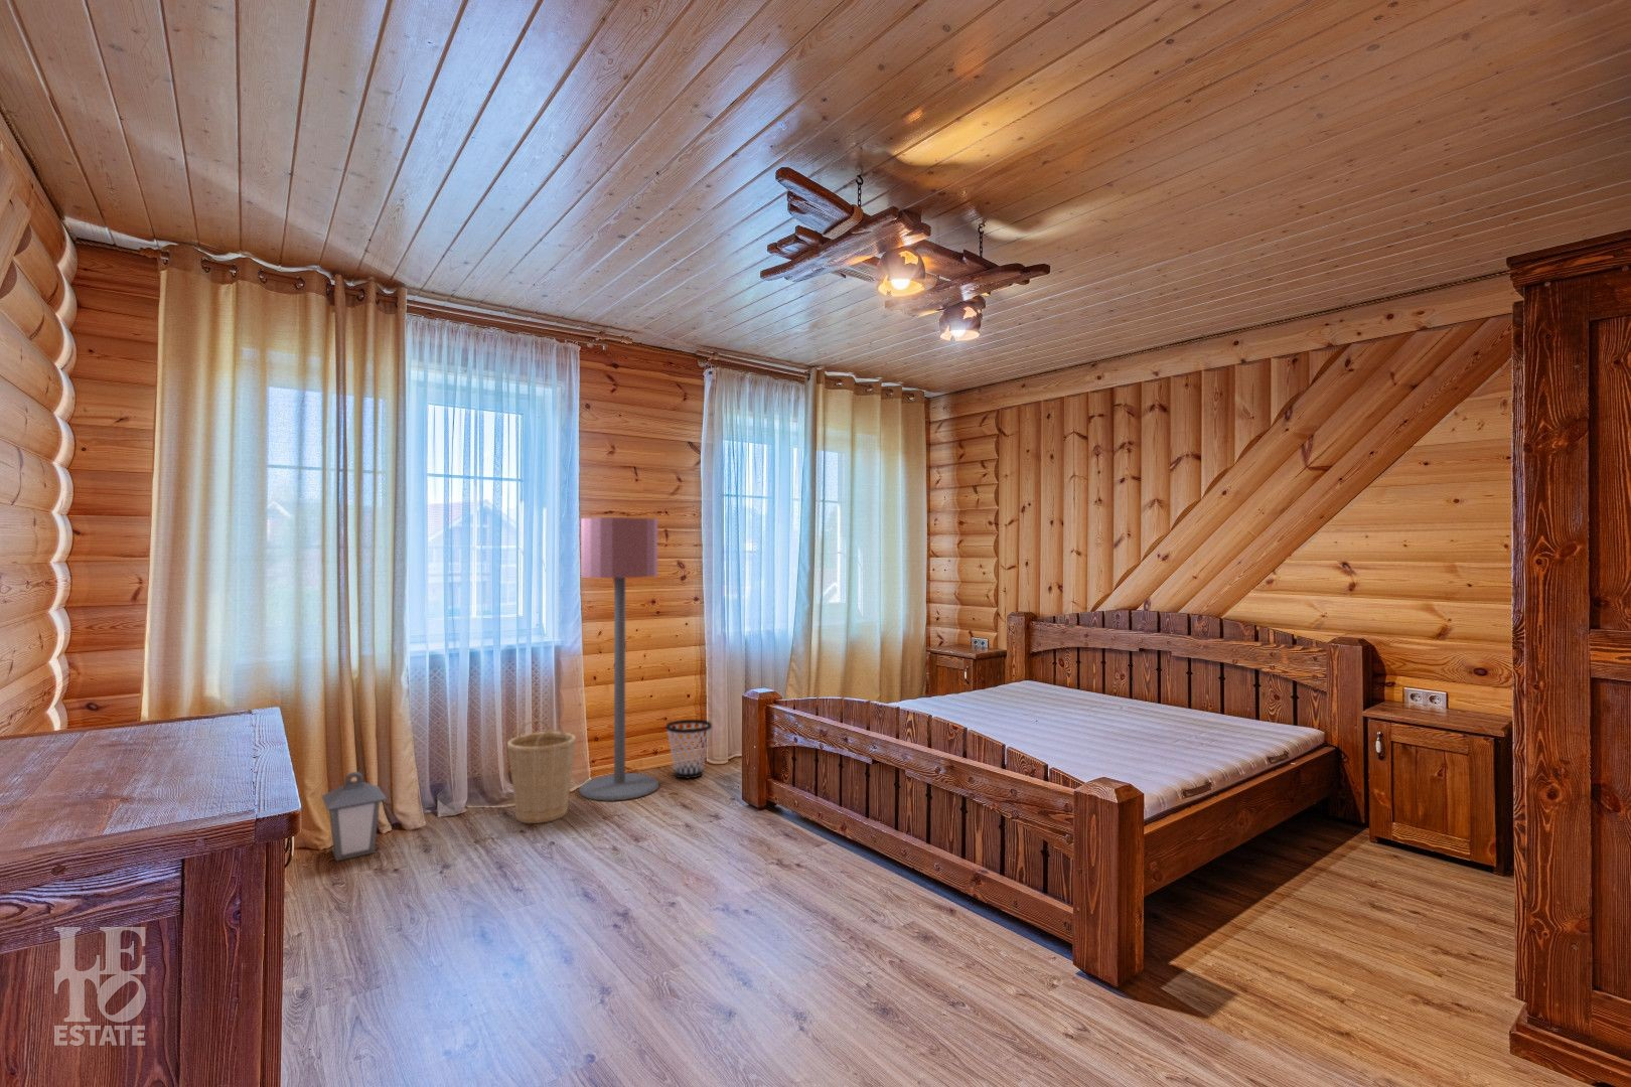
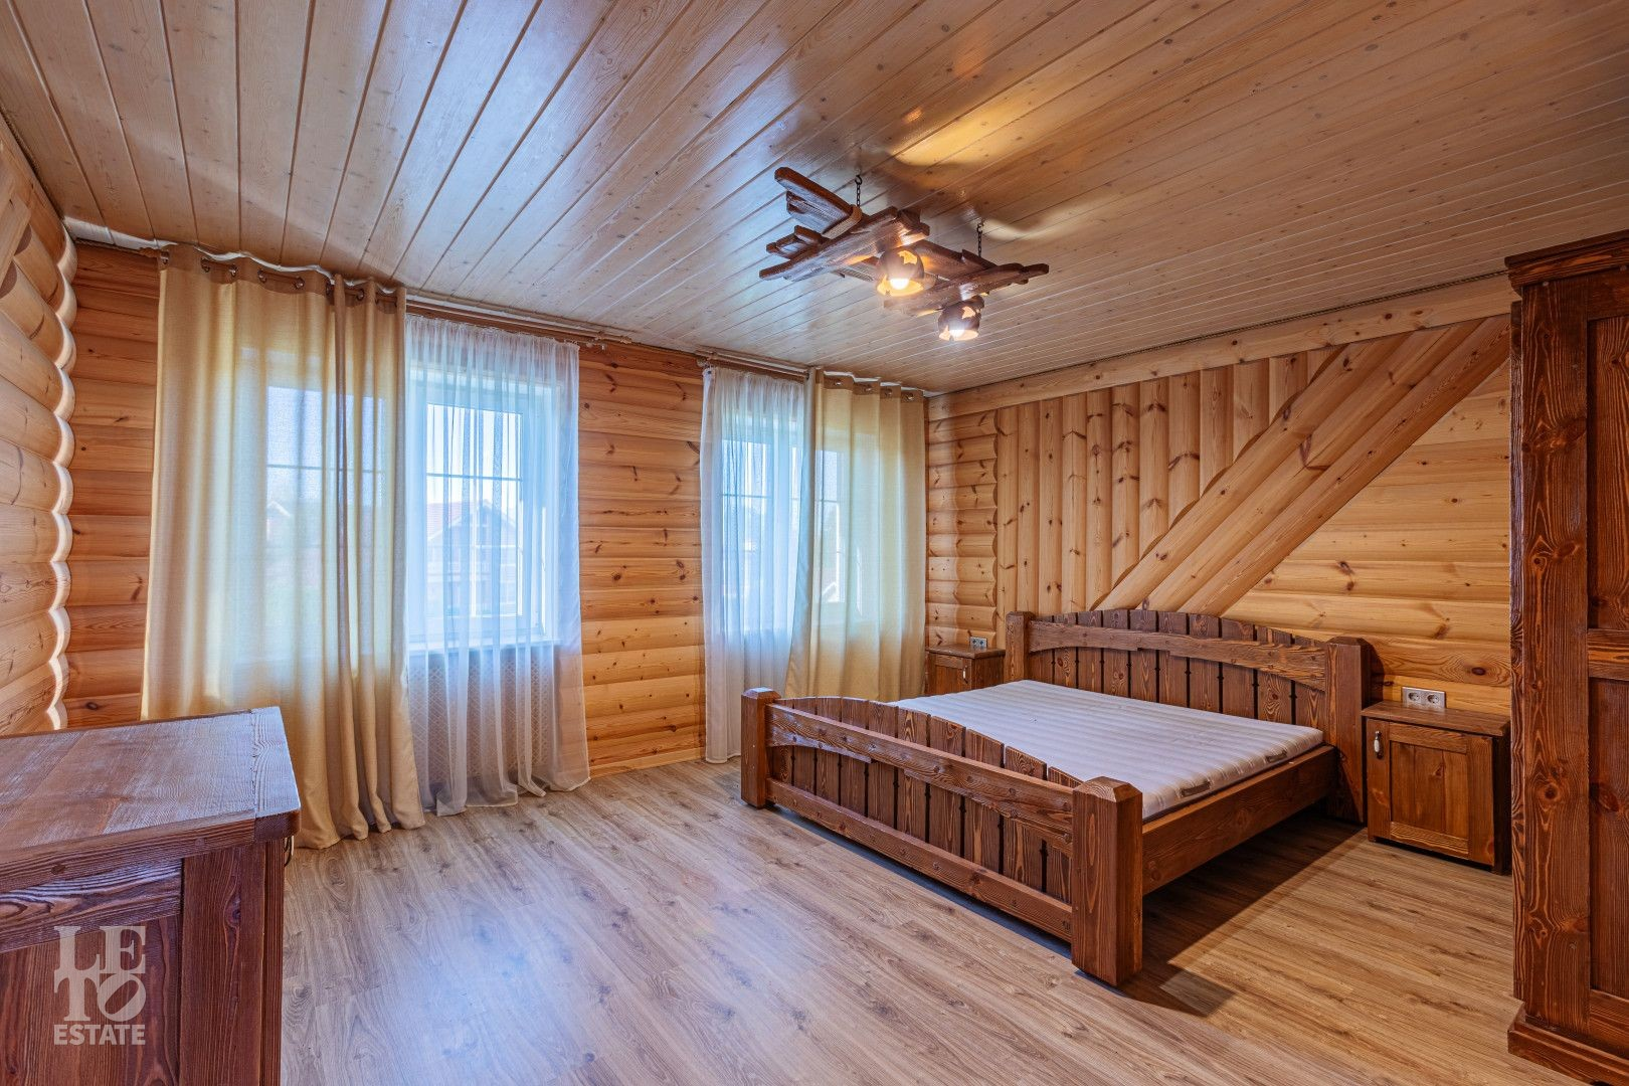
- wastebasket [665,718,712,780]
- lantern [320,770,387,863]
- basket [506,718,576,824]
- floor lamp [578,517,659,802]
